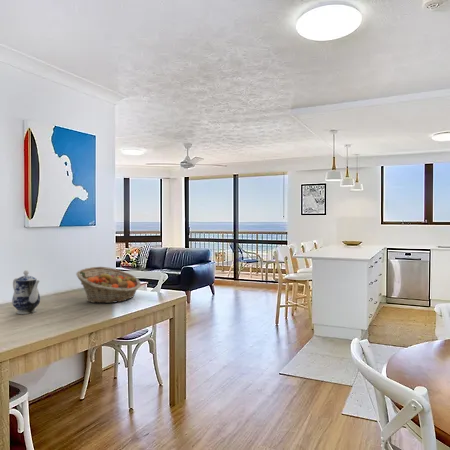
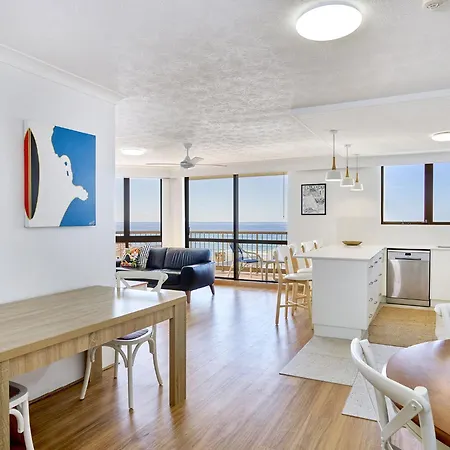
- teapot [11,269,41,315]
- fruit basket [75,266,142,304]
